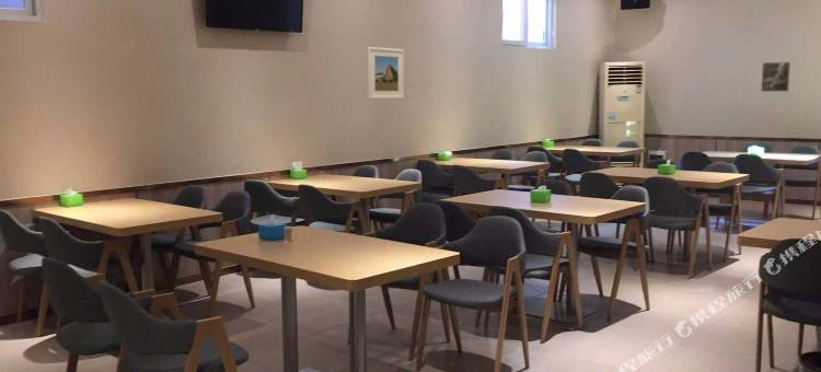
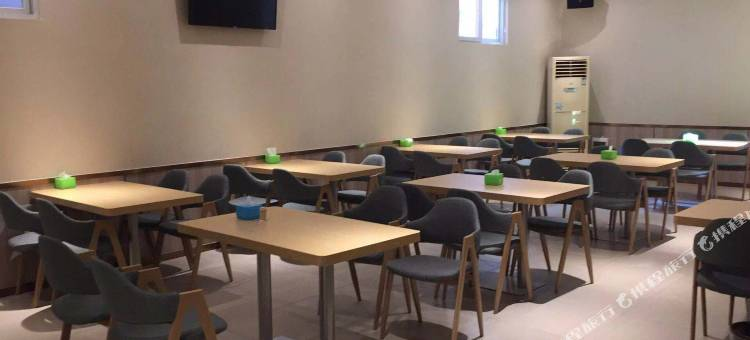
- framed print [760,61,791,93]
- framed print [367,46,405,100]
